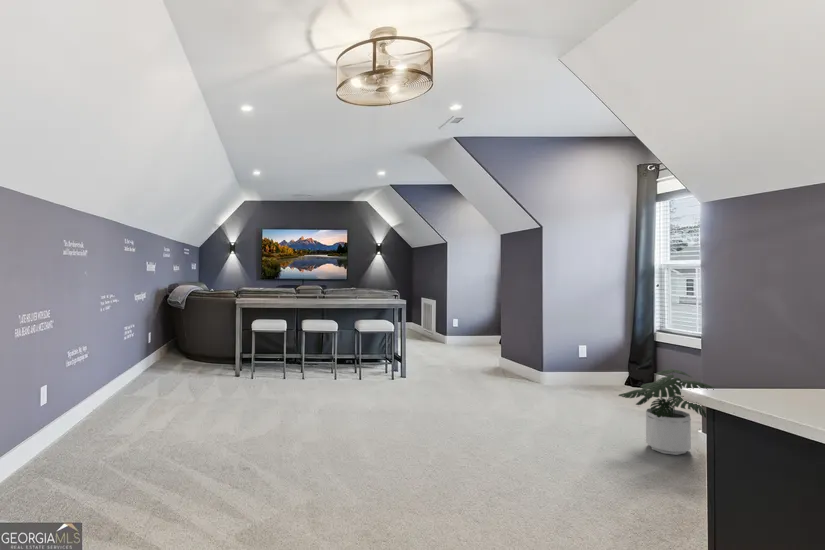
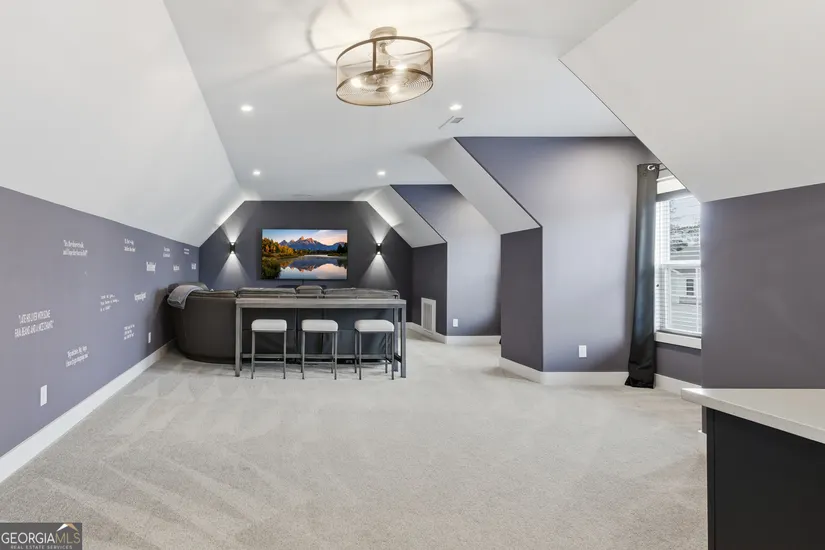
- potted plant [618,368,716,456]
